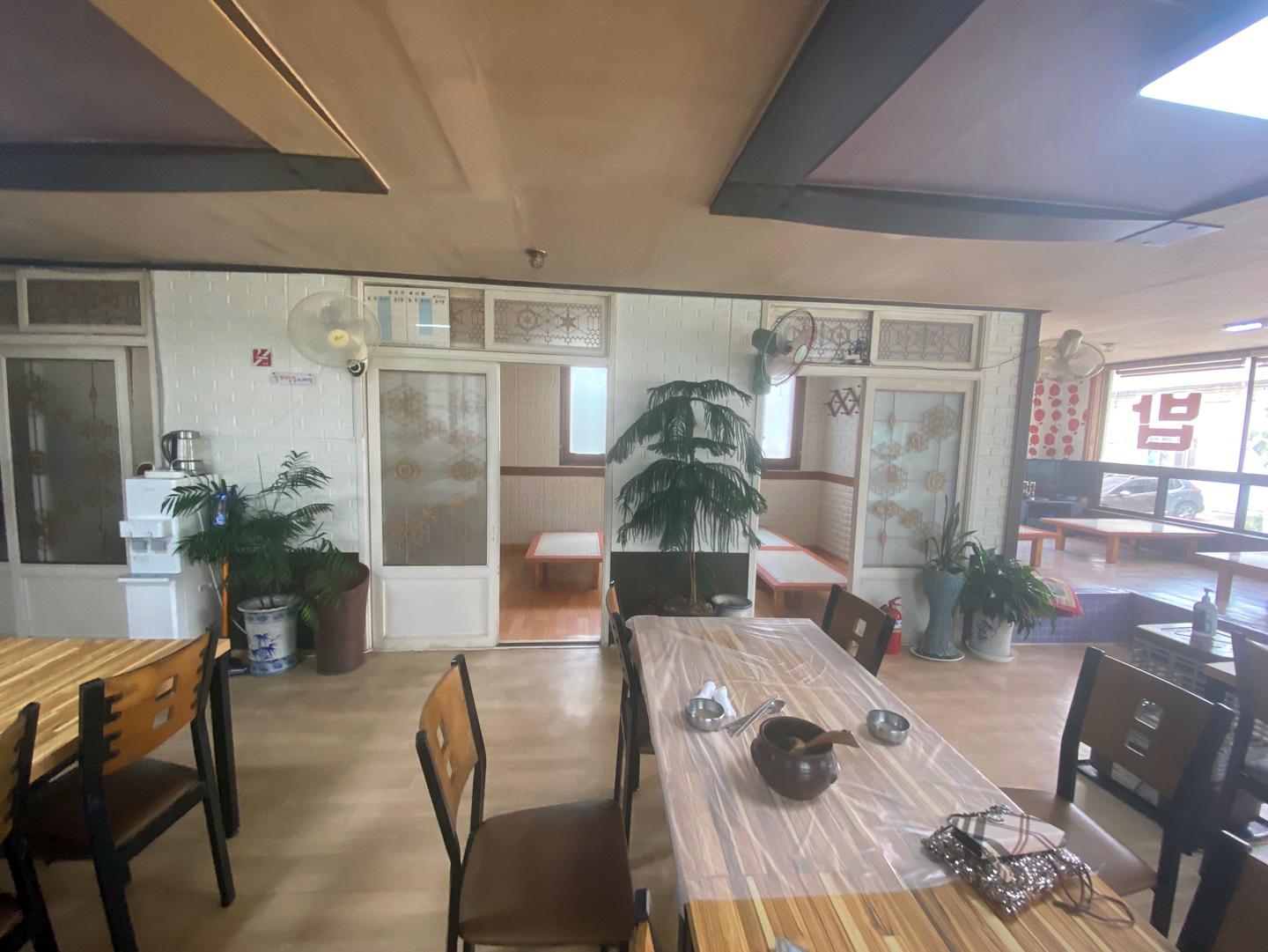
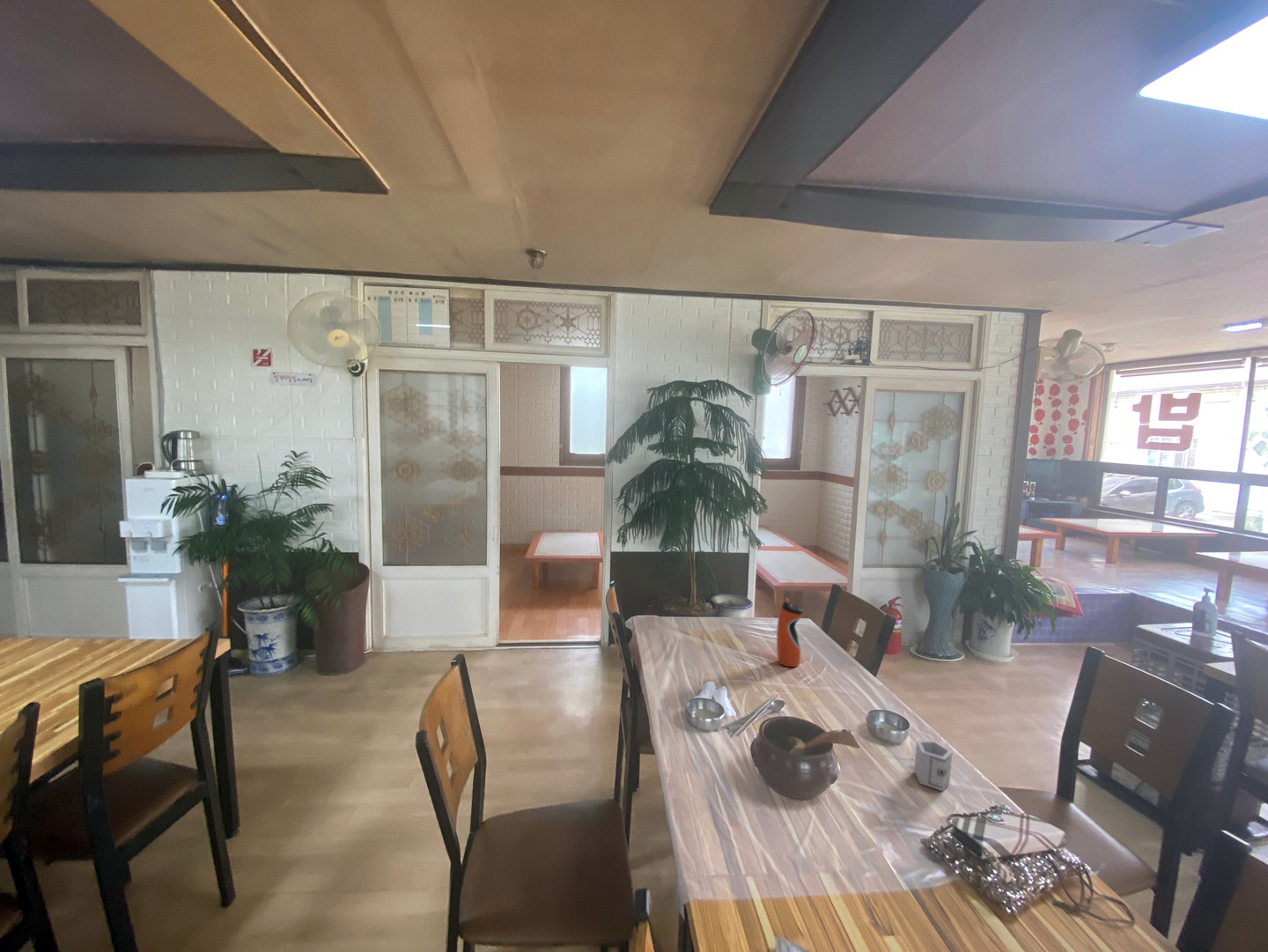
+ cup [913,740,953,792]
+ water bottle [776,597,804,668]
